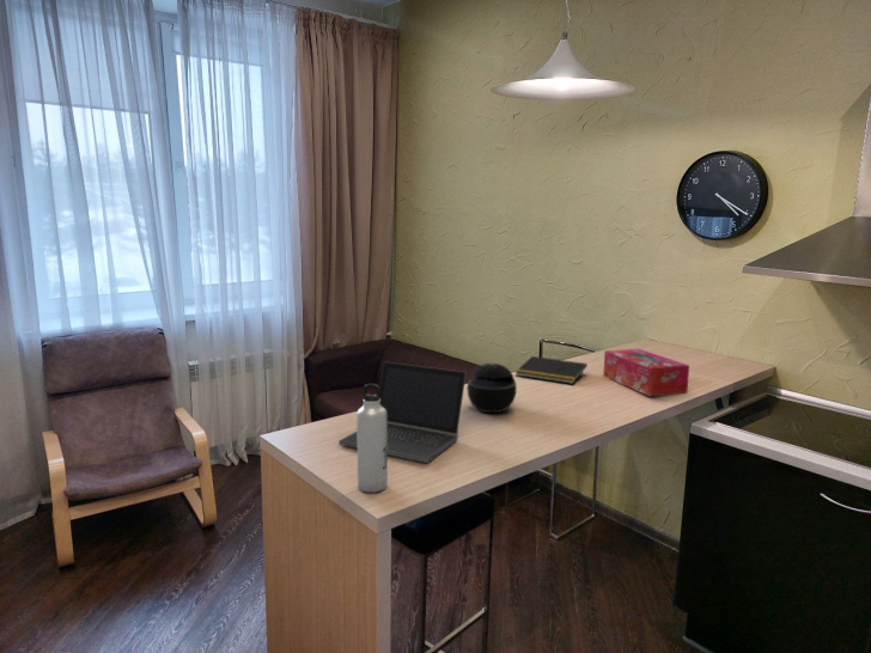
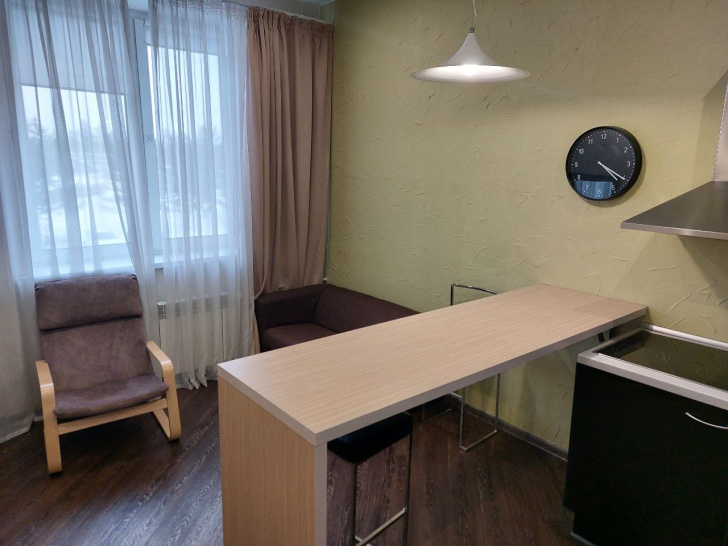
- laptop computer [337,360,468,464]
- speaker [465,362,518,414]
- tissue box [602,348,690,397]
- water bottle [355,383,389,494]
- notepad [514,355,589,385]
